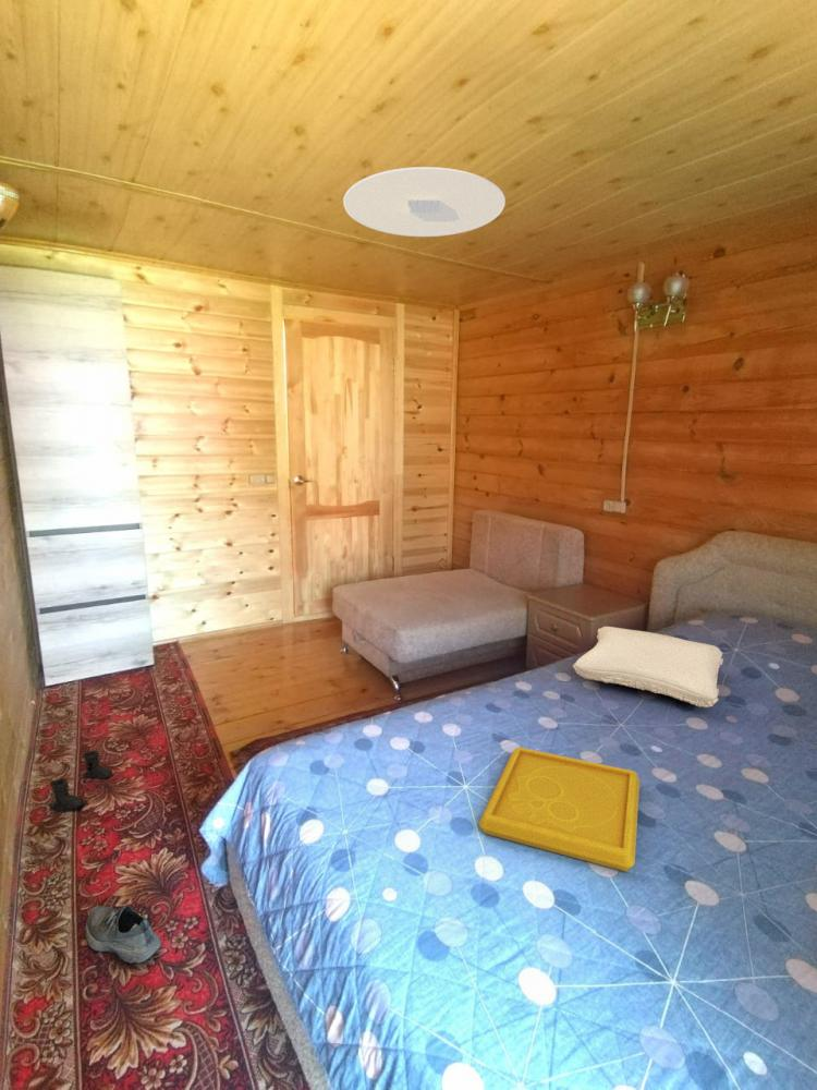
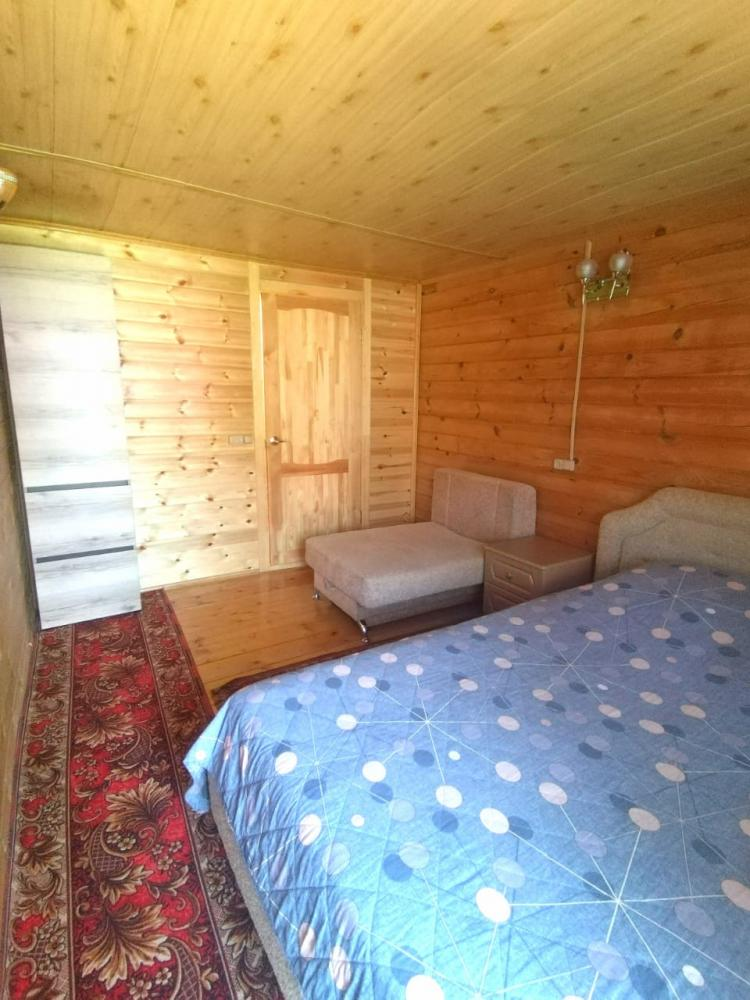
- boots [48,749,114,813]
- shoe [84,905,162,965]
- ceiling light [342,166,507,238]
- serving tray [478,746,641,872]
- pillow [572,626,724,708]
